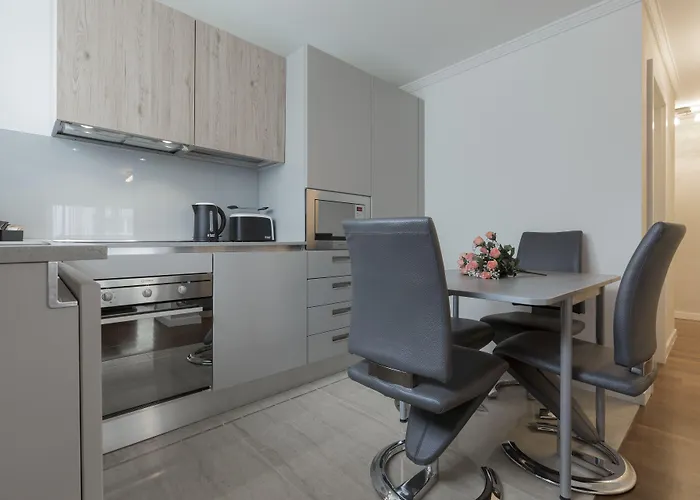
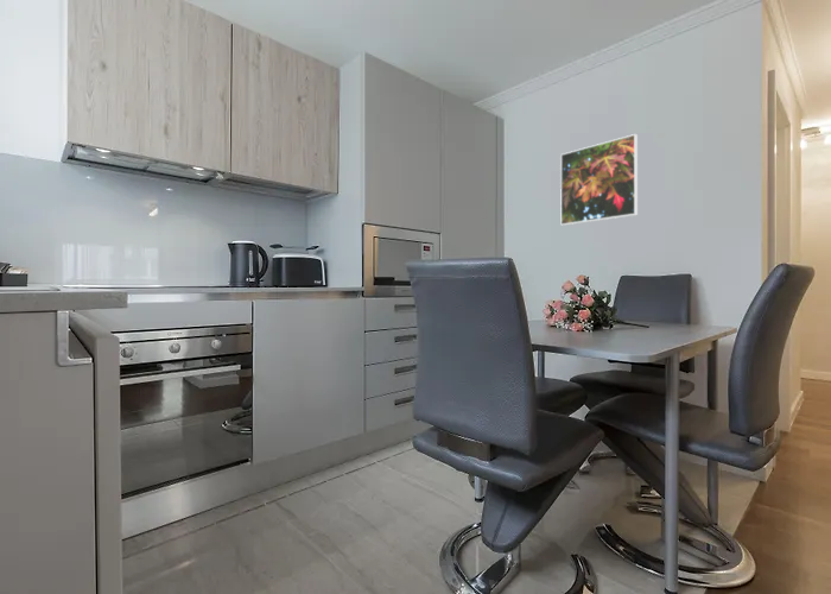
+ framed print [559,133,639,227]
